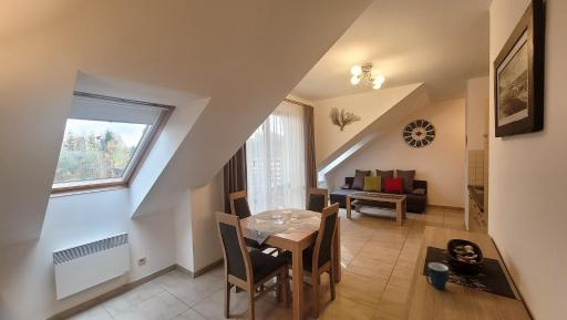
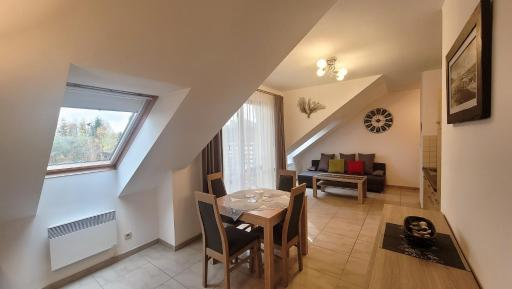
- mug [425,261,450,290]
